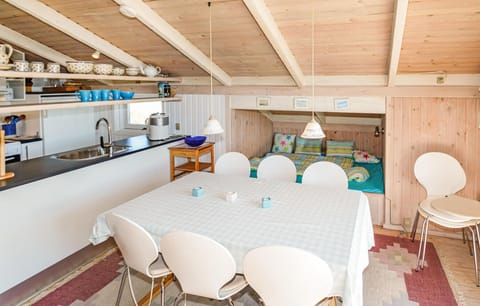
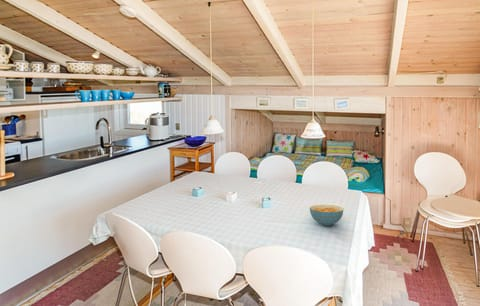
+ cereal bowl [309,204,344,227]
